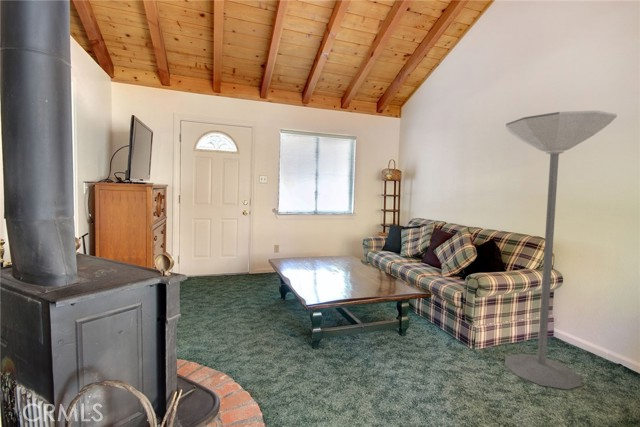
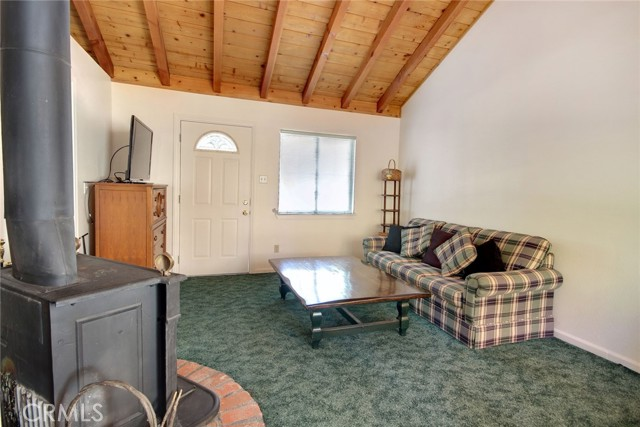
- floor lamp [504,110,618,390]
